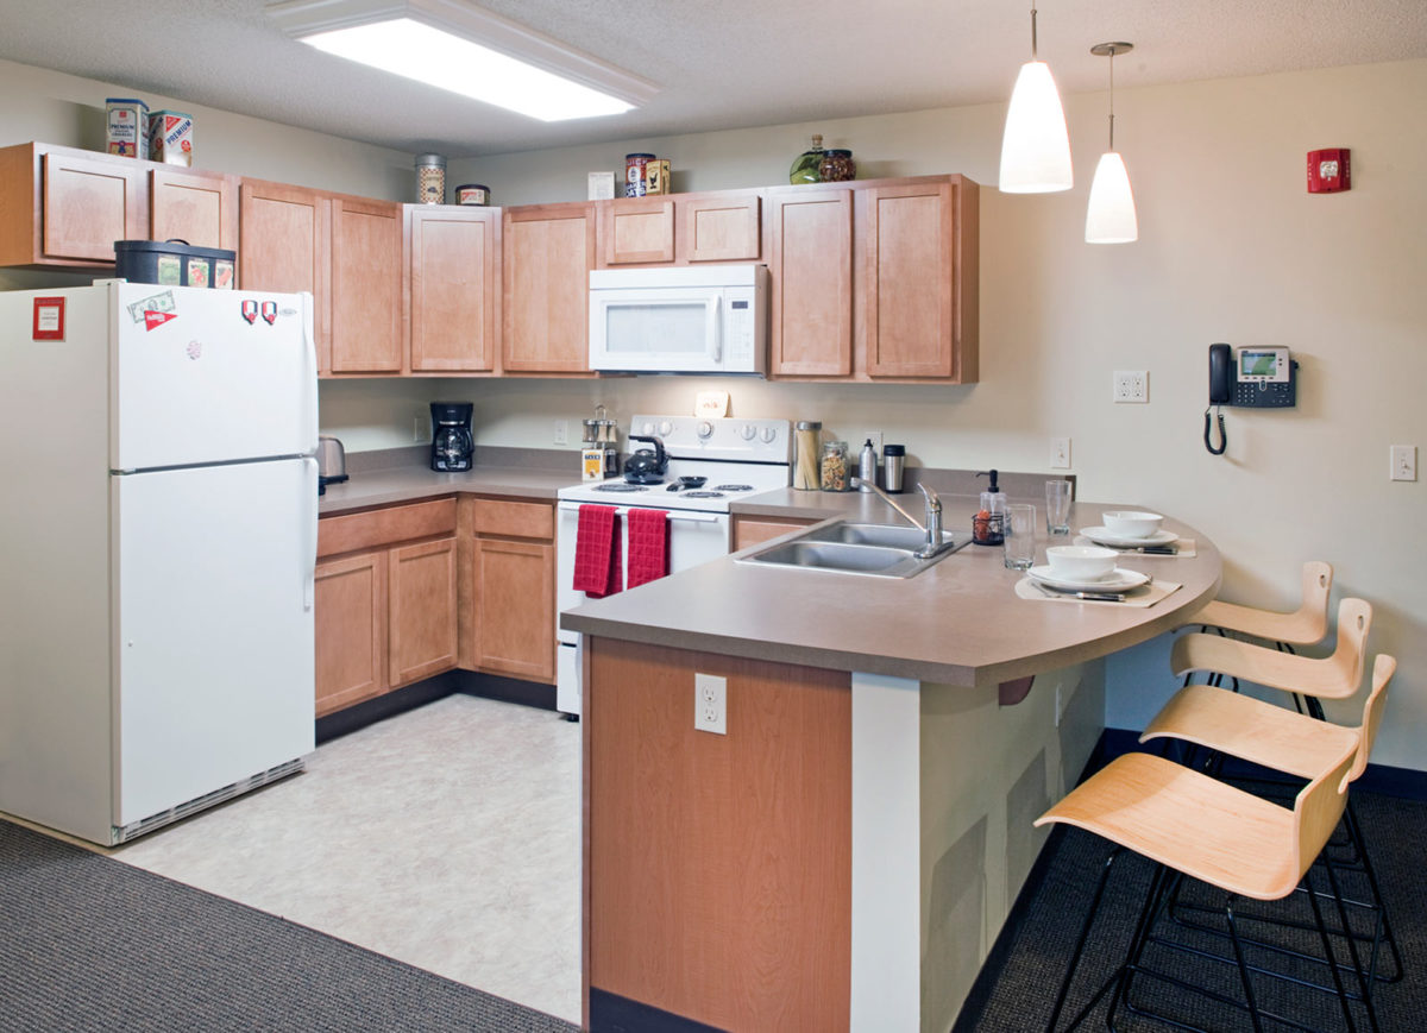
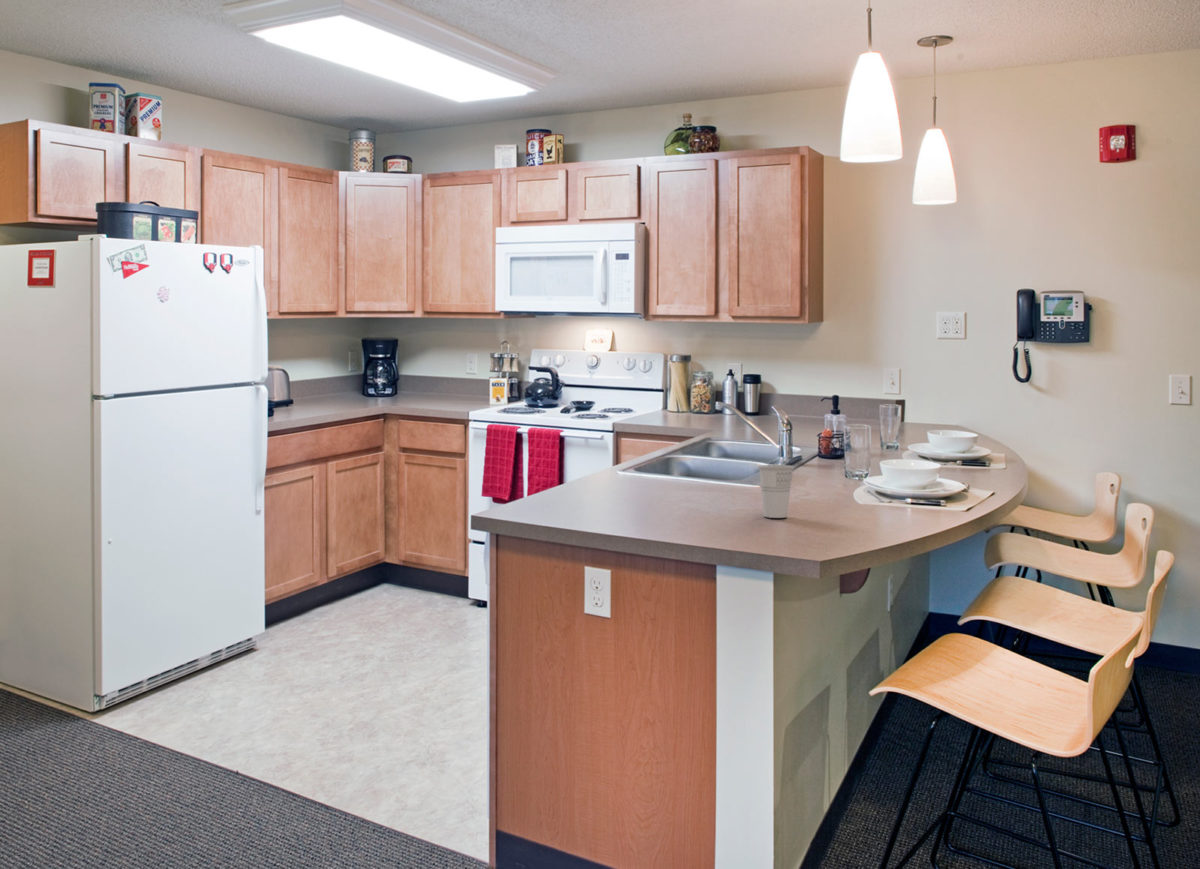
+ cup [757,463,795,519]
